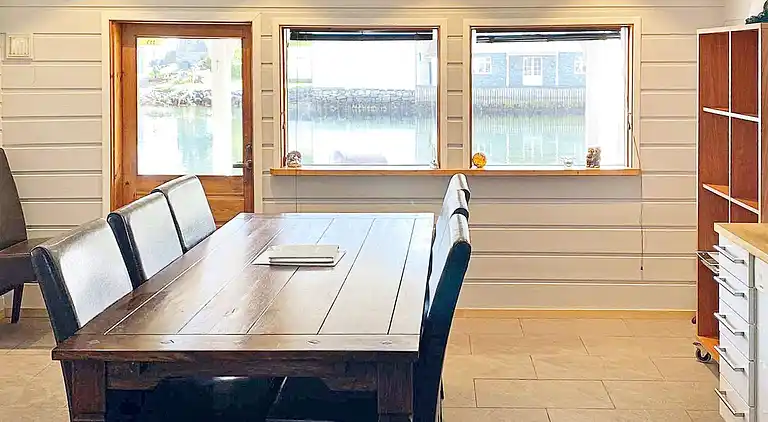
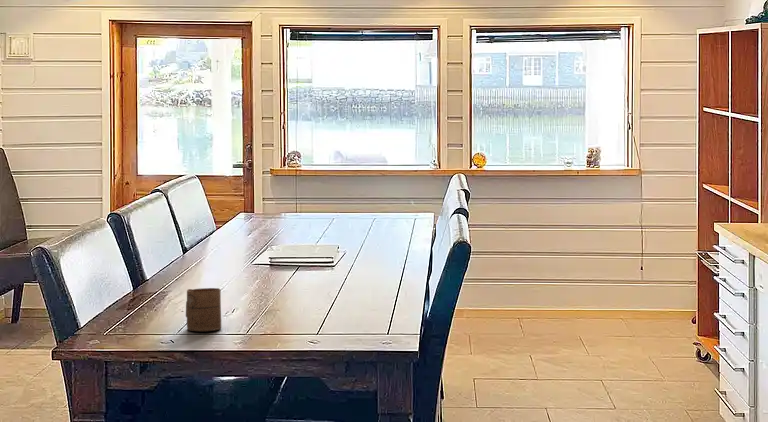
+ cup [185,287,222,332]
